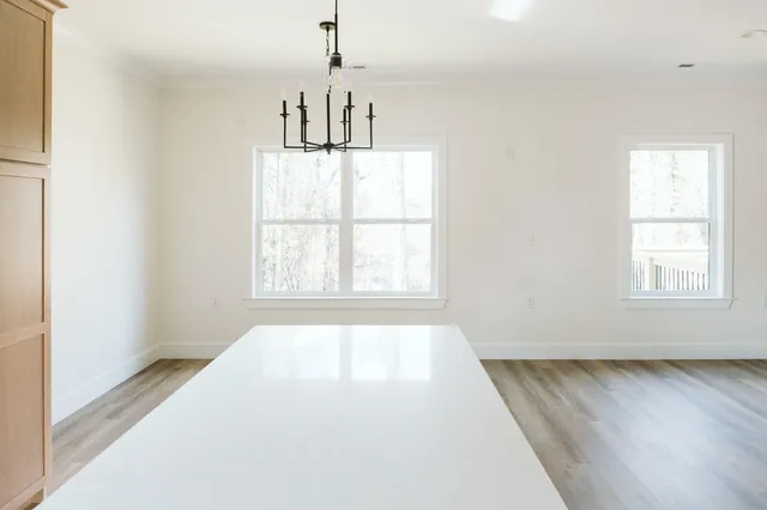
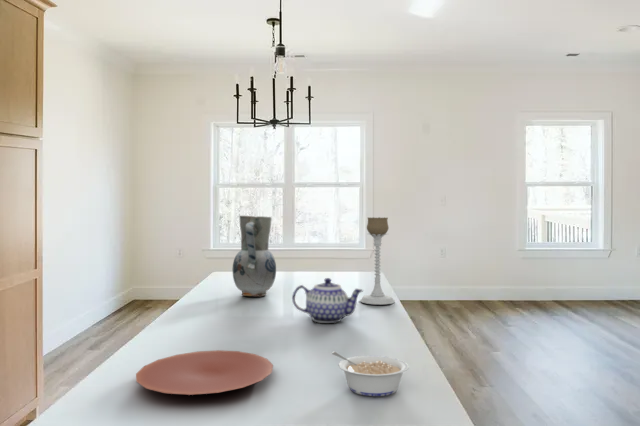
+ vase [232,215,277,297]
+ teapot [291,277,364,324]
+ legume [331,351,409,397]
+ plate [135,349,274,396]
+ candle holder [359,216,396,306]
